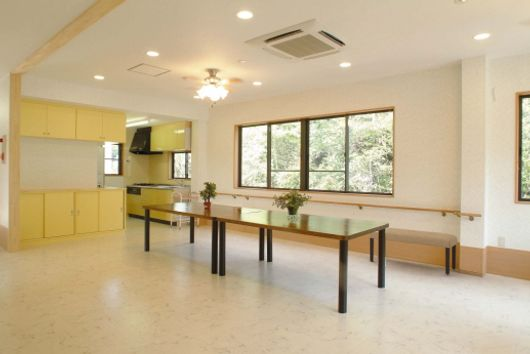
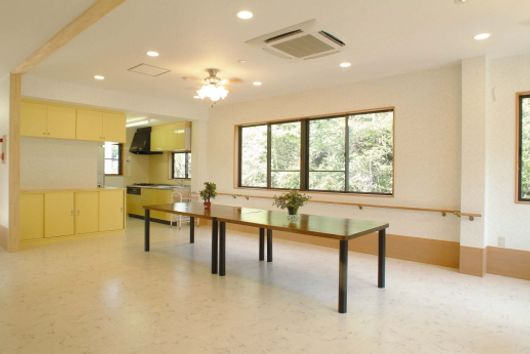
- bench [368,227,458,276]
